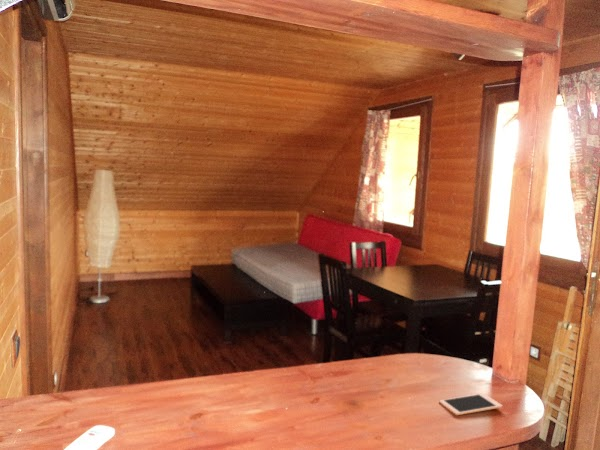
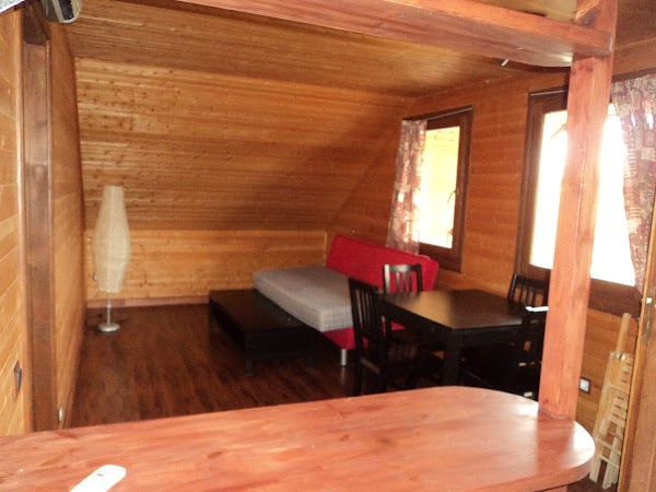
- cell phone [438,393,503,416]
